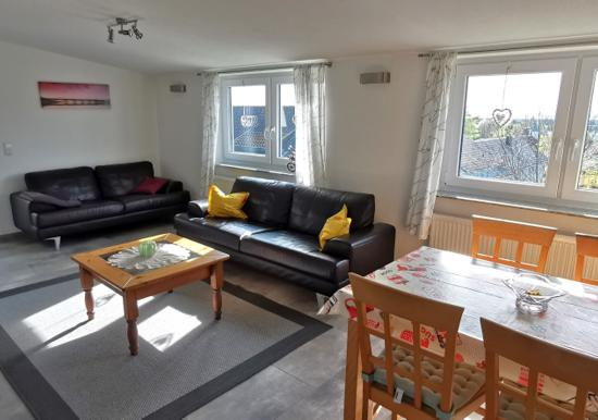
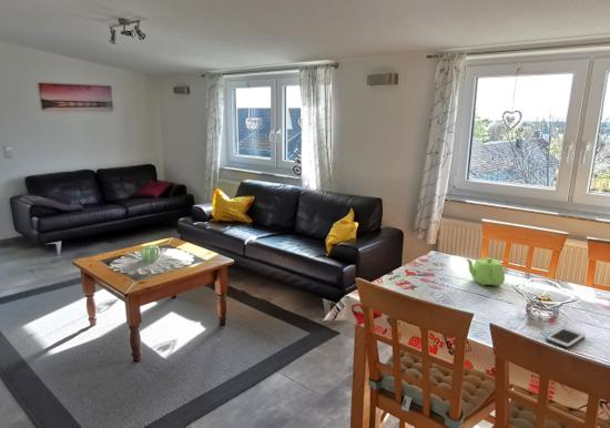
+ teapot [465,256,506,287]
+ cell phone [545,326,586,349]
